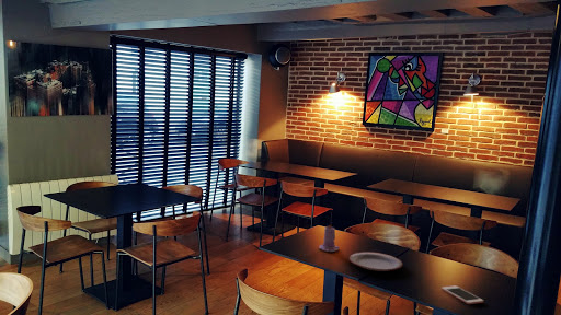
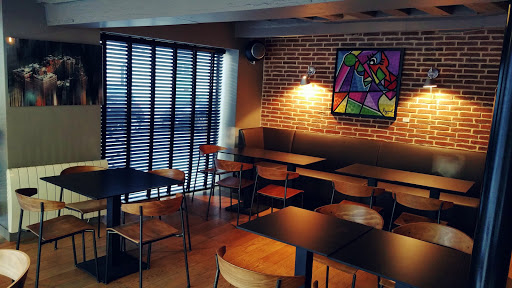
- plate [348,252,403,272]
- cell phone [440,284,484,305]
- candle [318,225,340,253]
